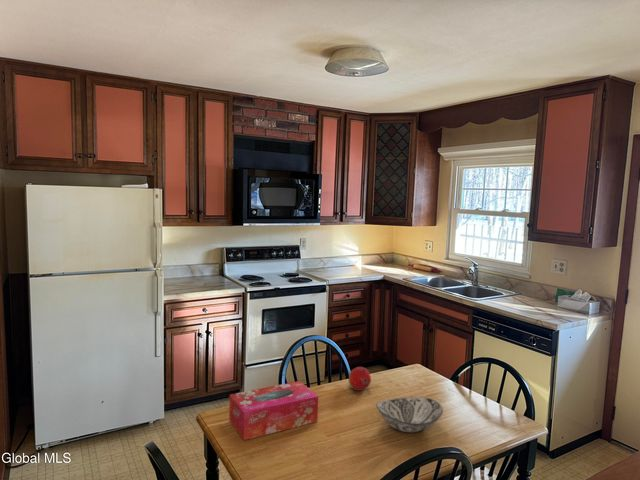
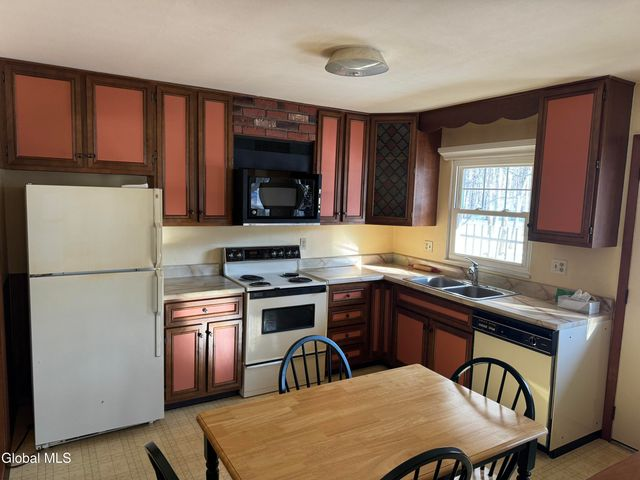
- tissue box [228,380,319,441]
- decorative bowl [375,396,444,433]
- fruit [348,366,372,392]
